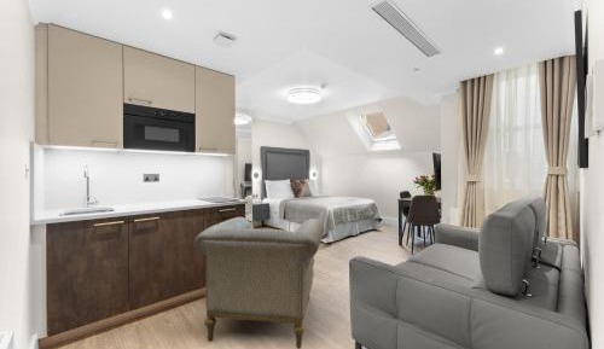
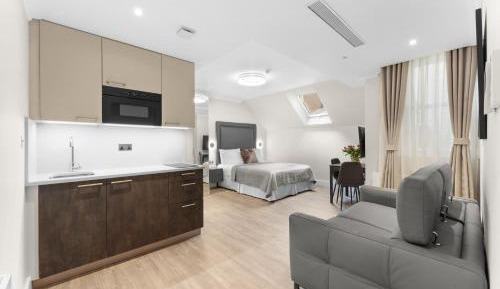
- armchair [193,216,325,349]
